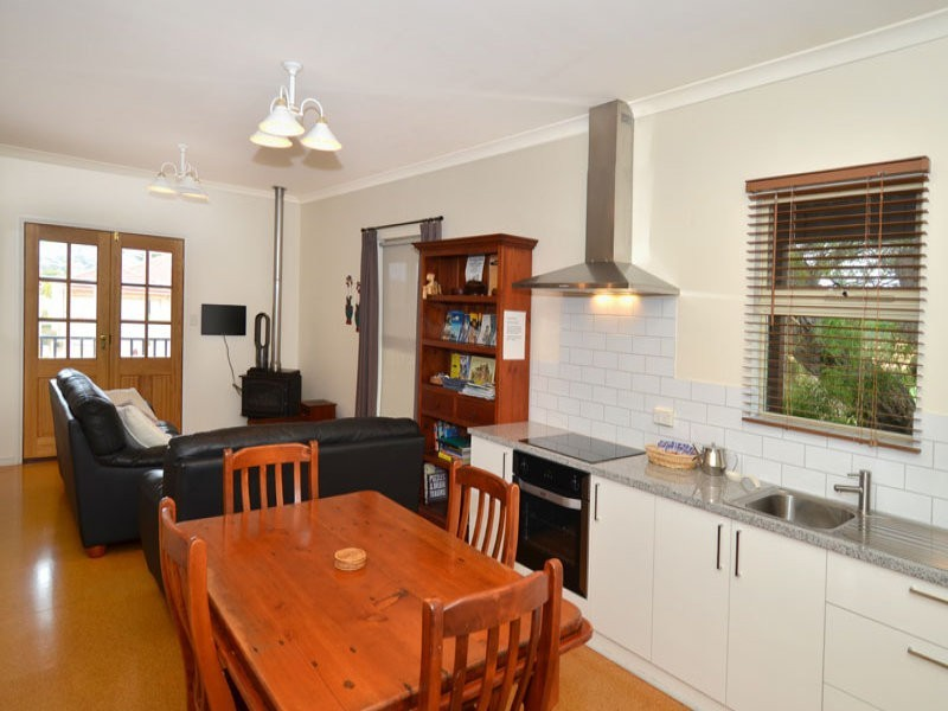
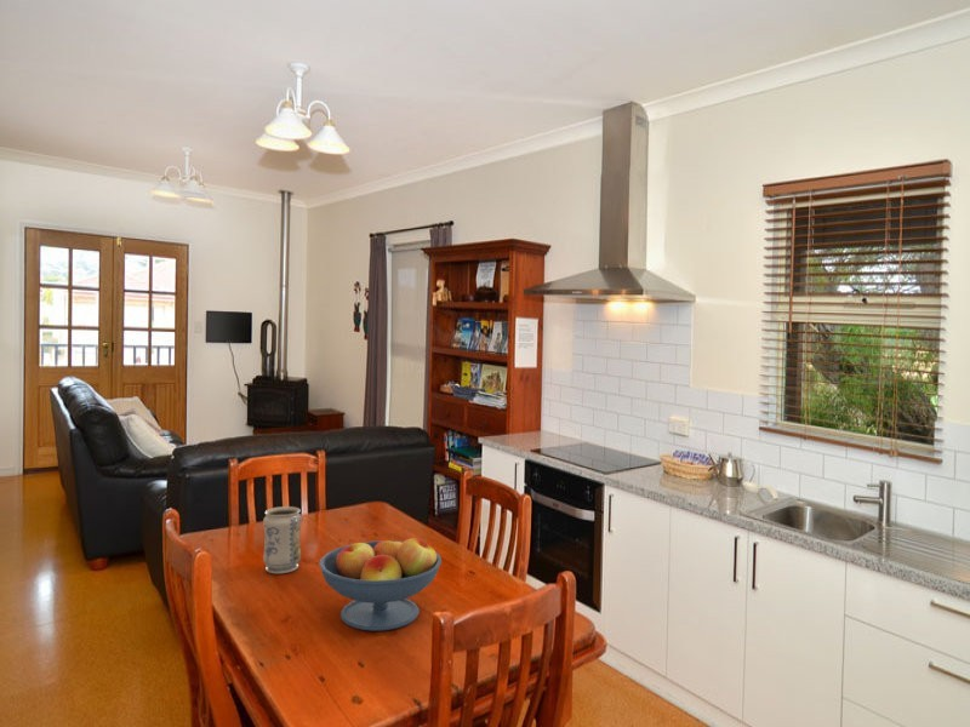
+ vase [262,505,303,574]
+ fruit bowl [318,534,443,632]
